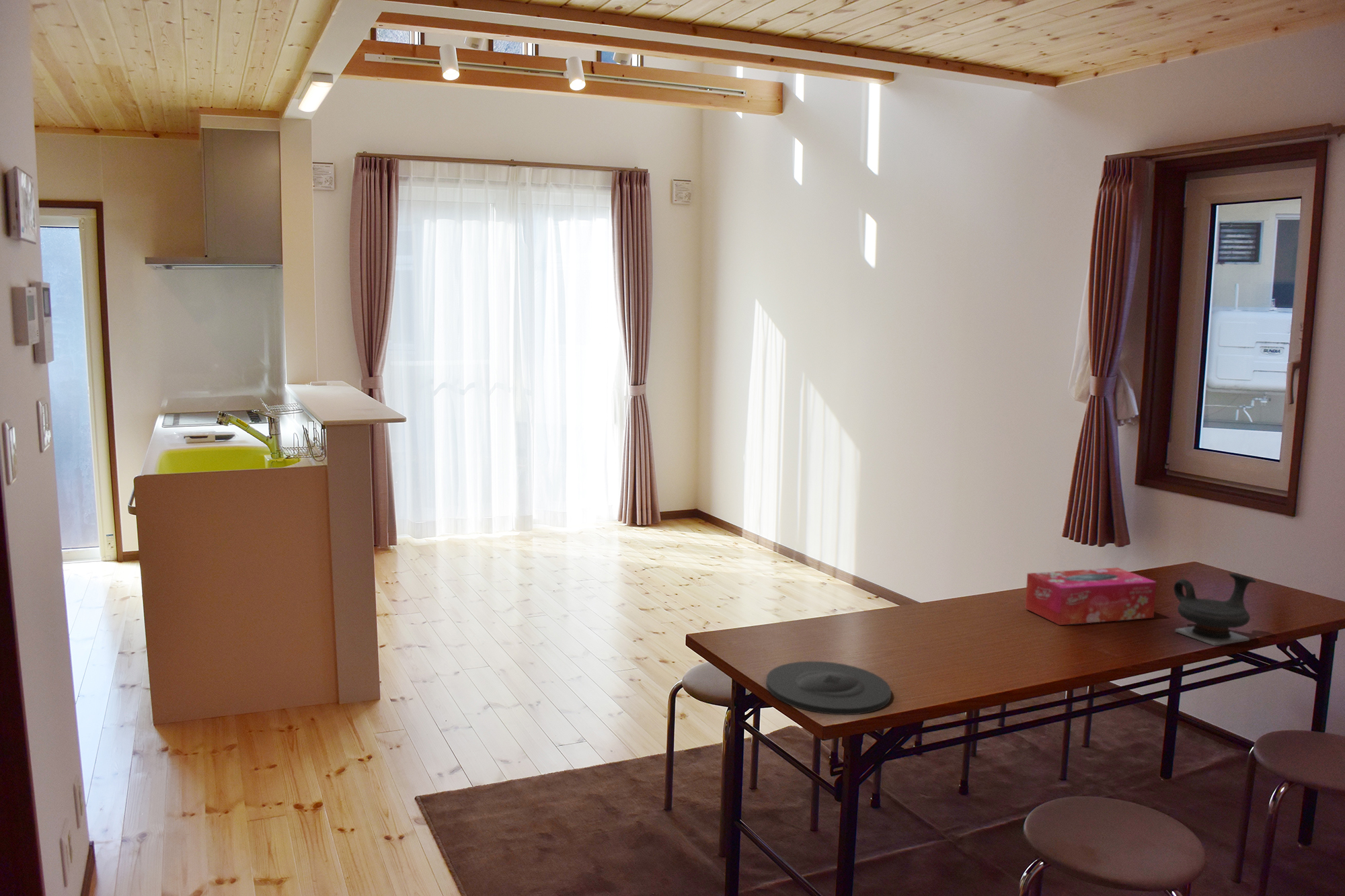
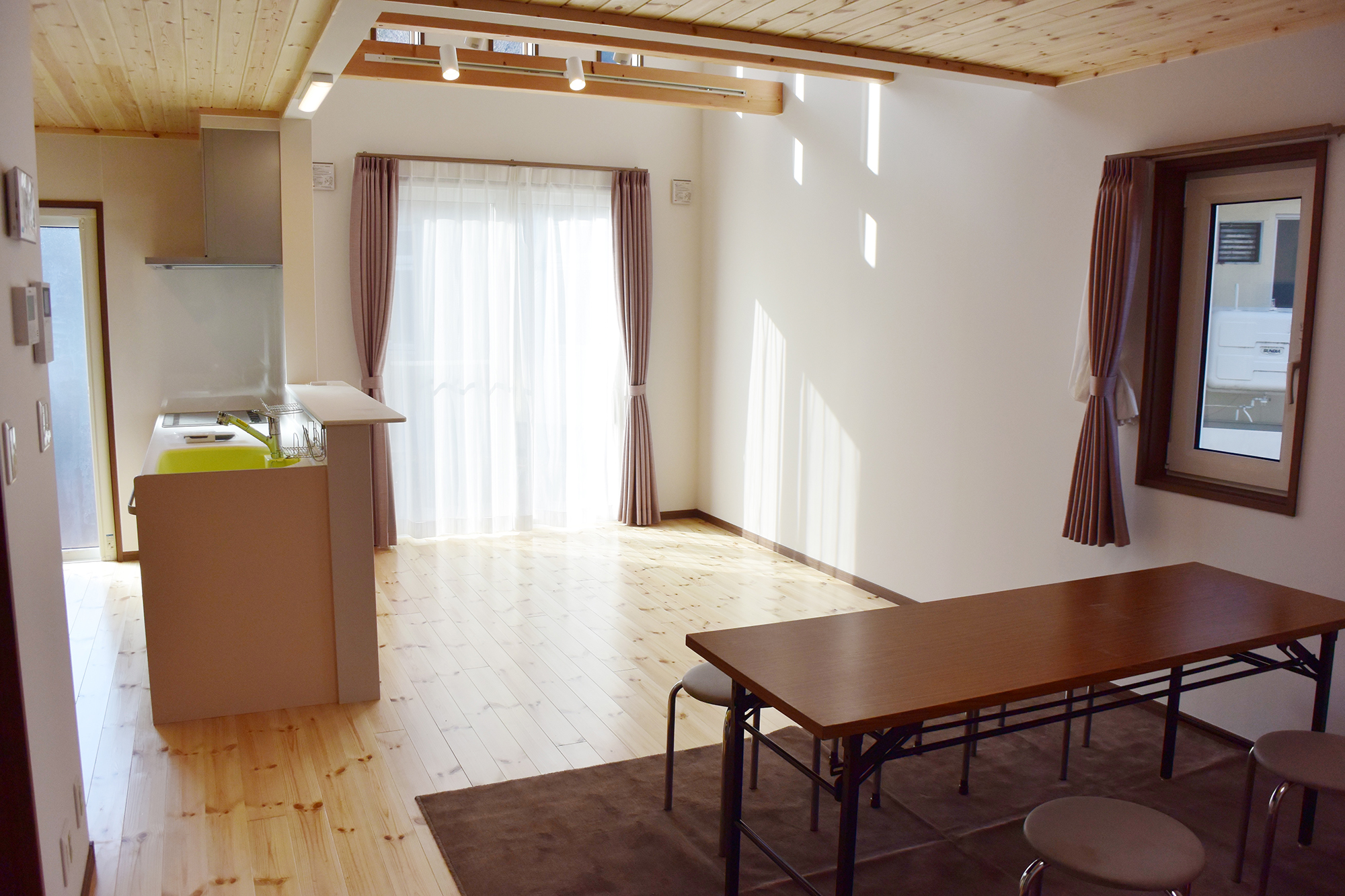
- teapot [1173,572,1257,647]
- plate [765,661,892,716]
- tissue box [1024,567,1157,626]
